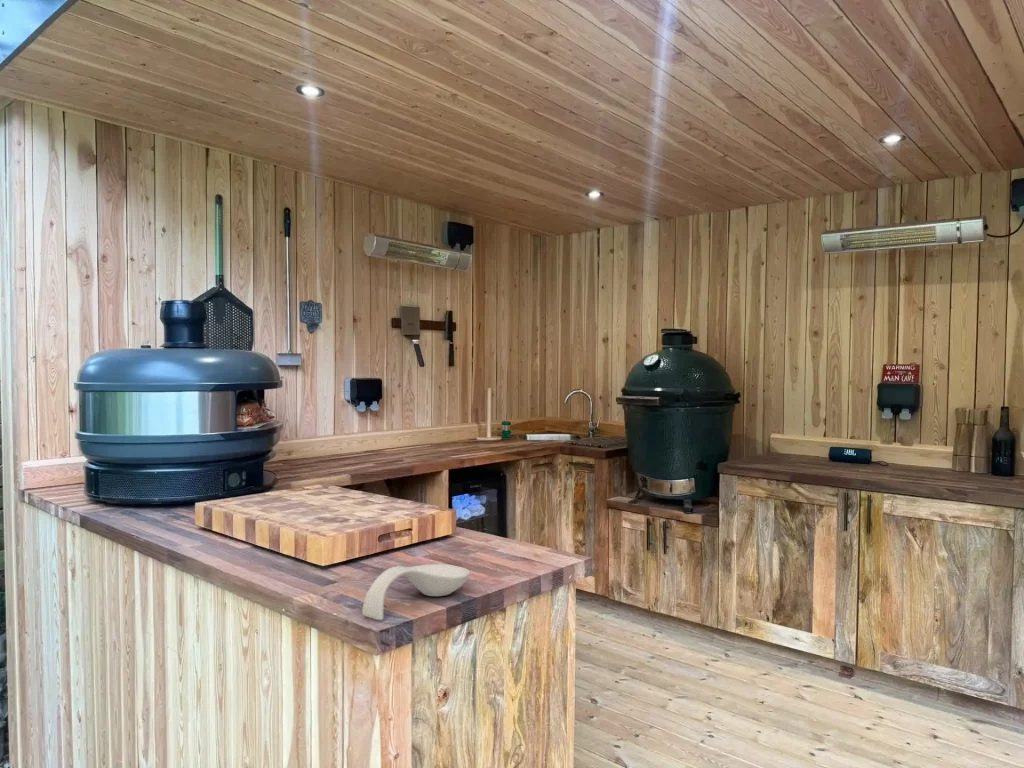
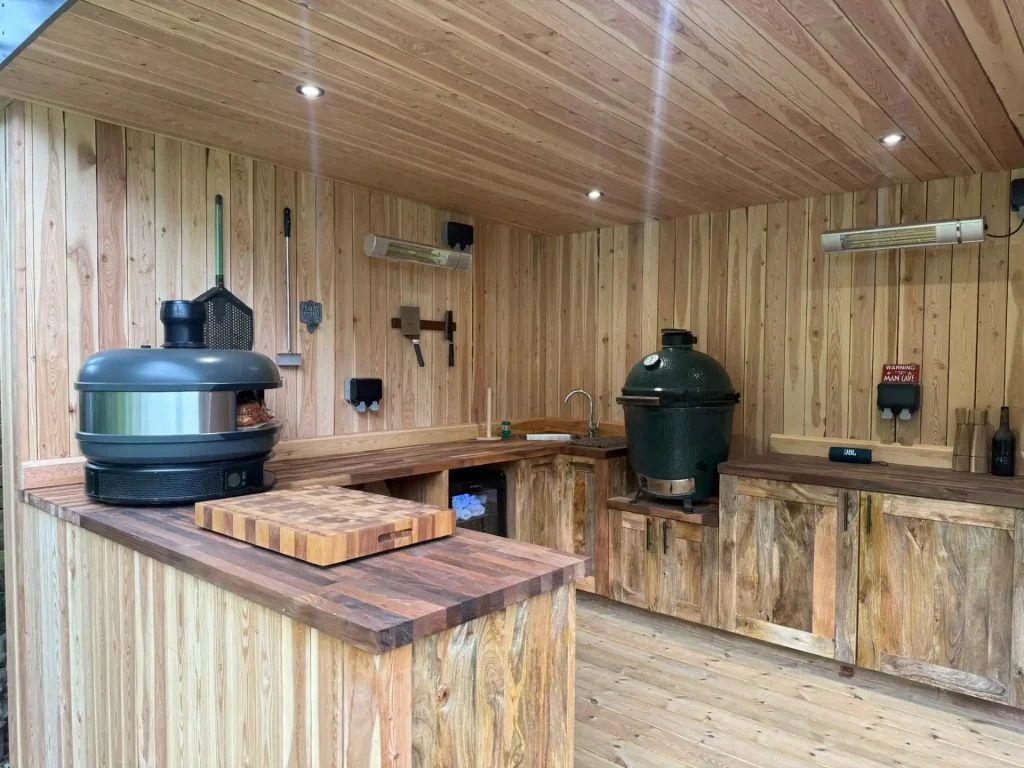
- spoon rest [361,563,471,621]
